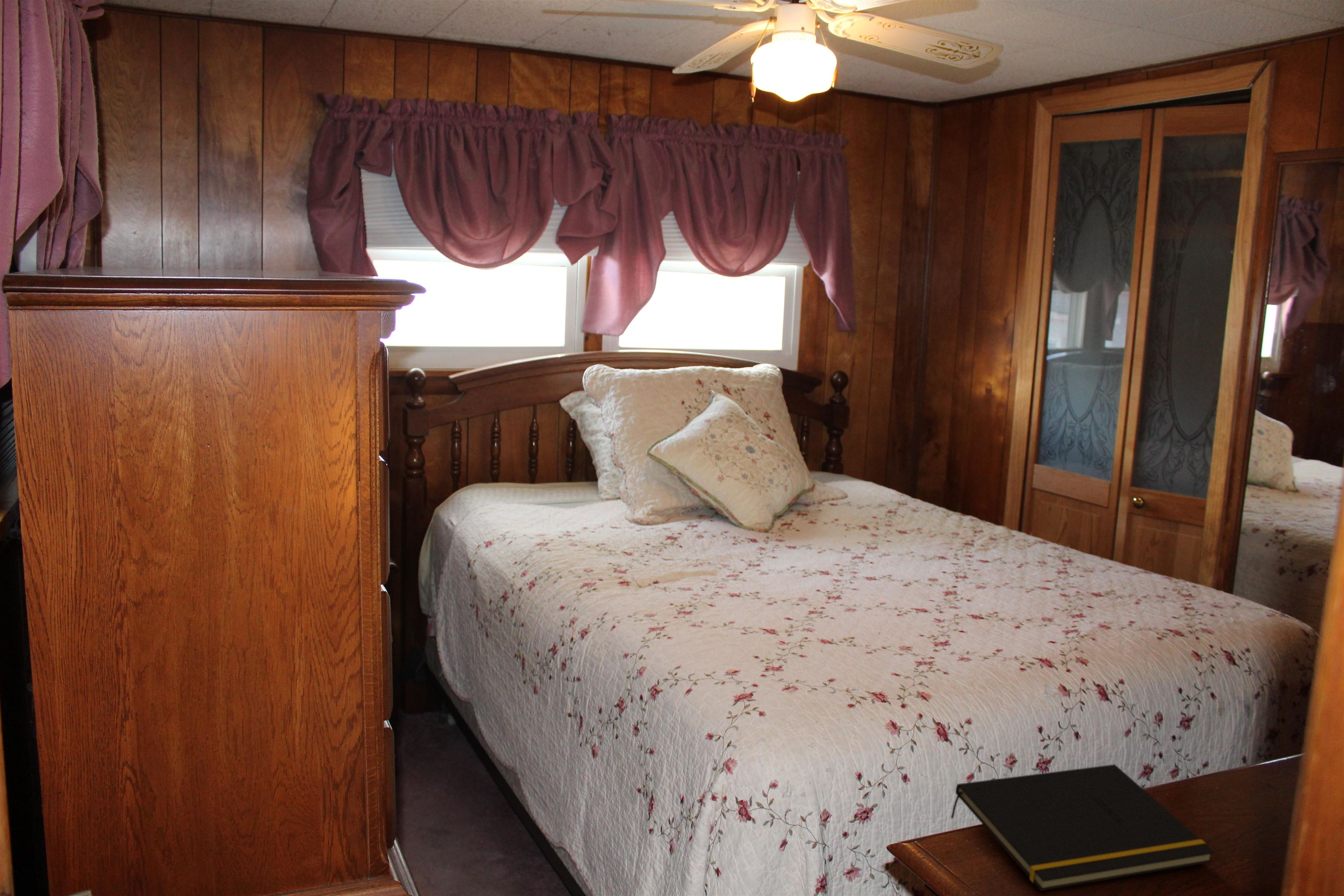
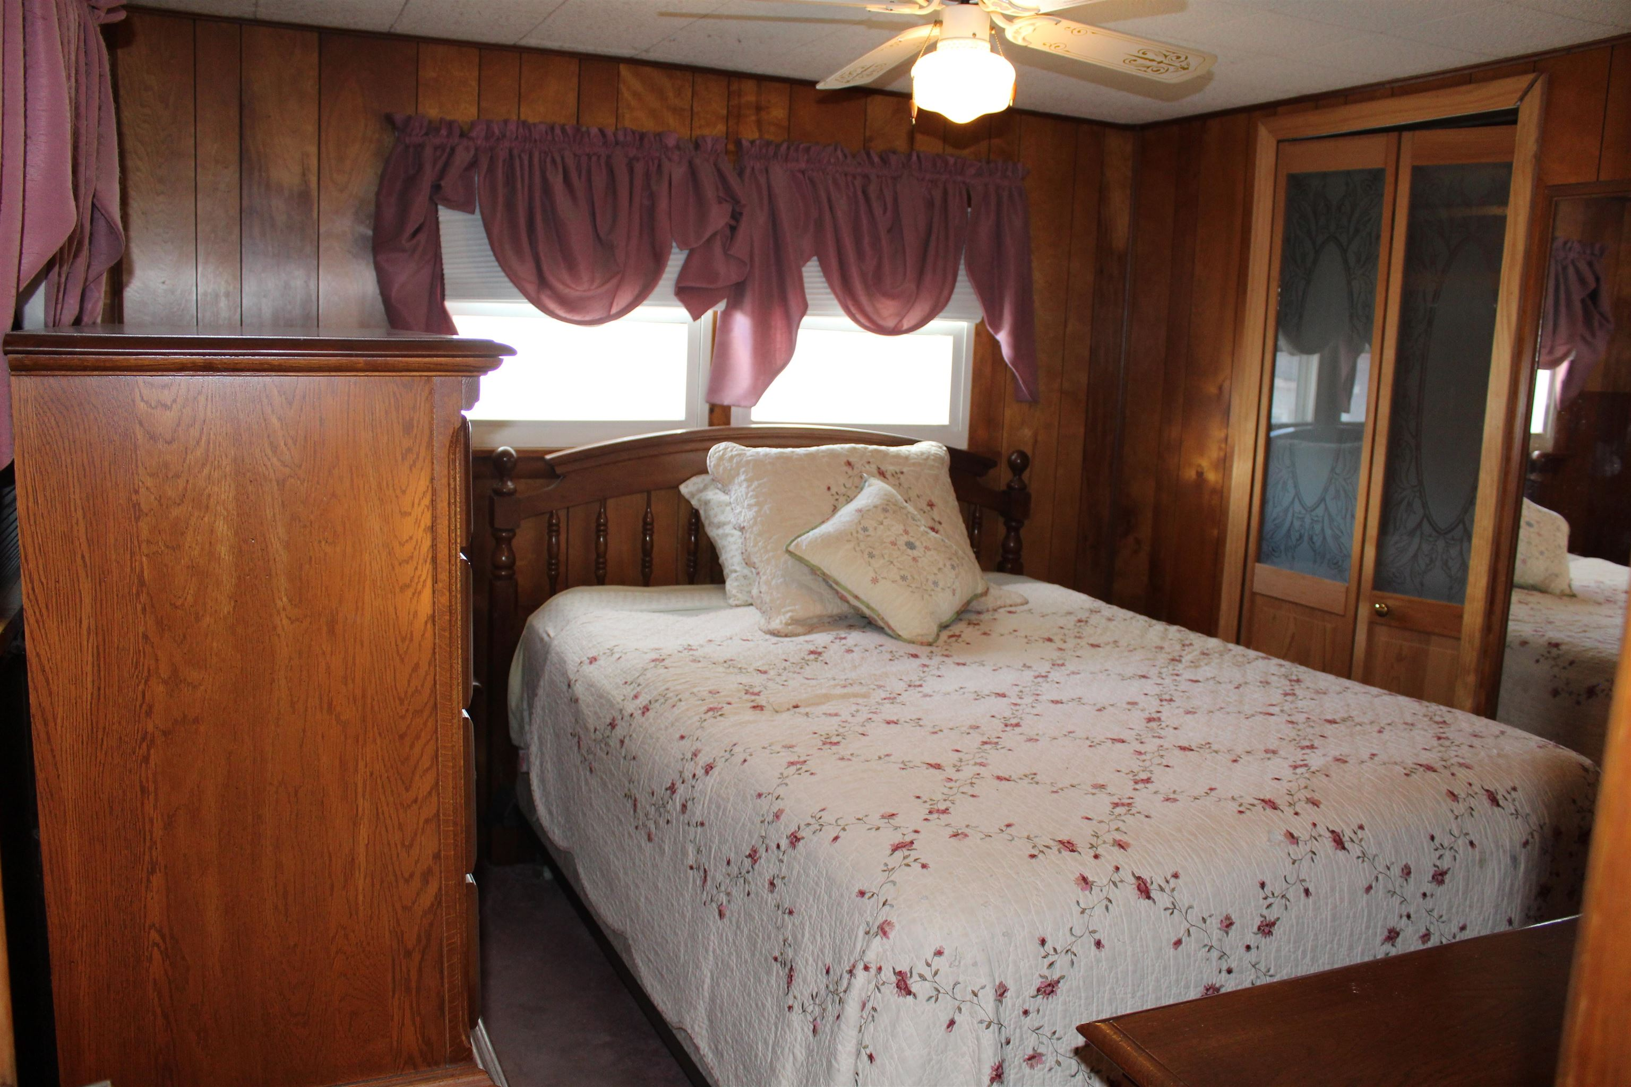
- notepad [950,764,1215,891]
